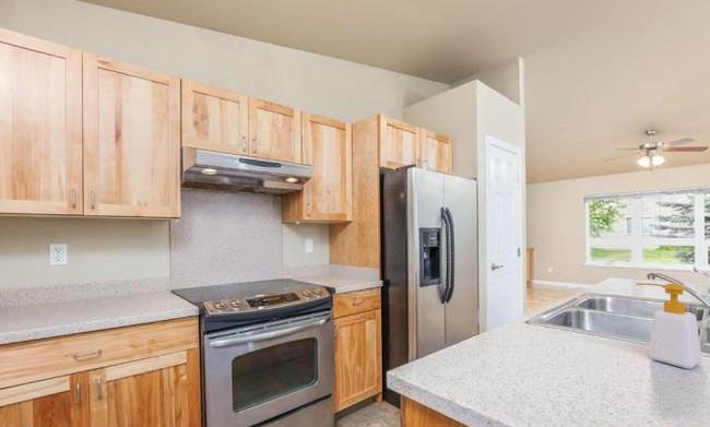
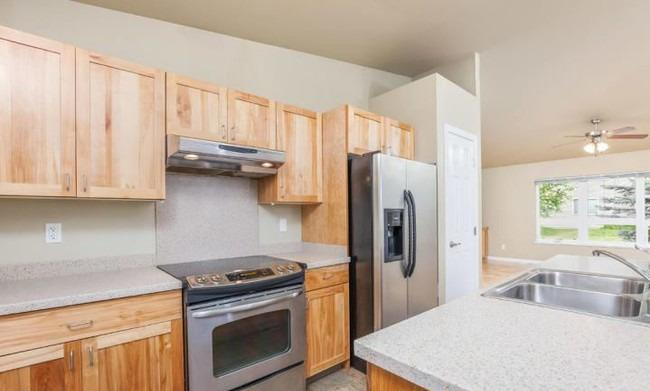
- soap bottle [636,282,703,370]
